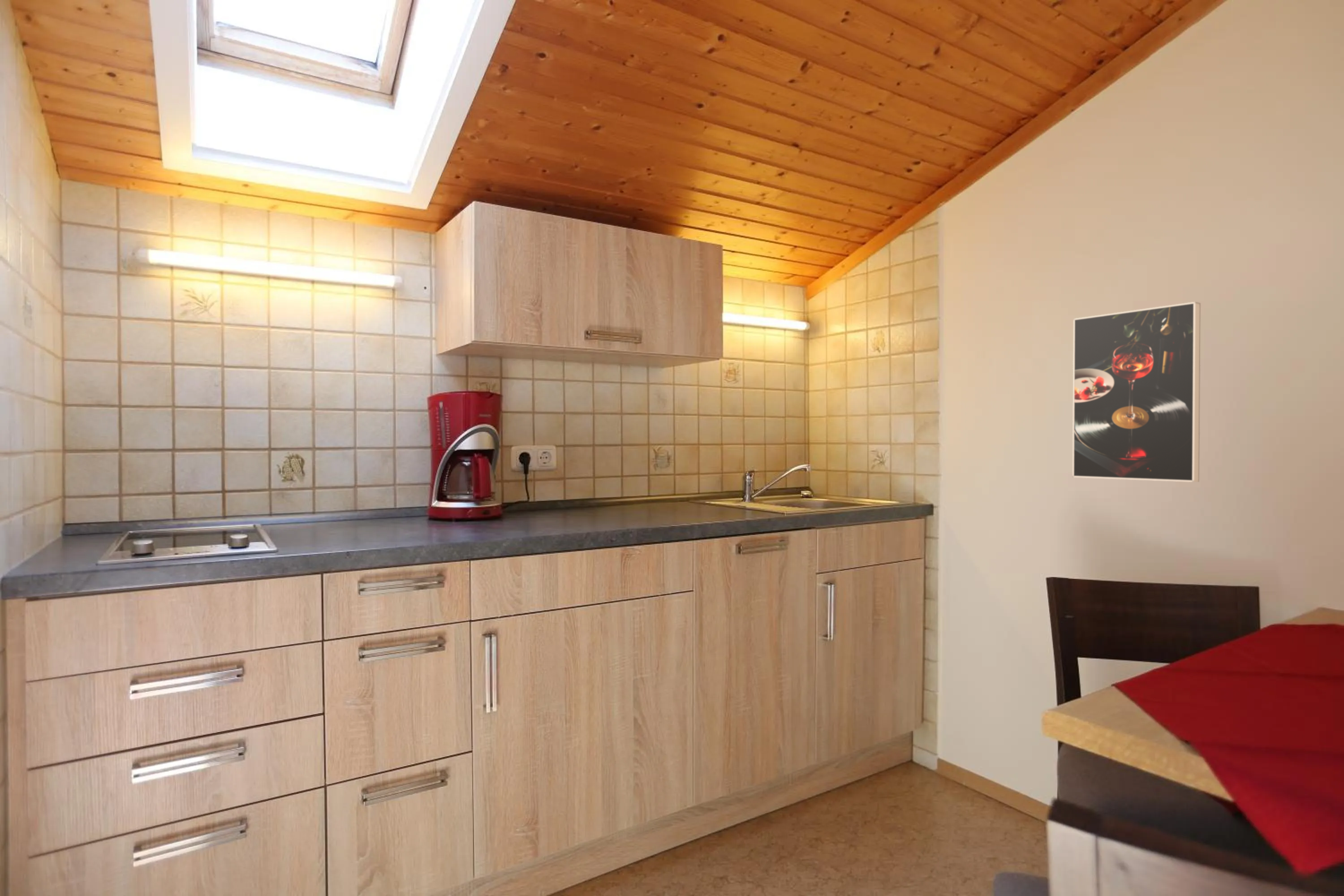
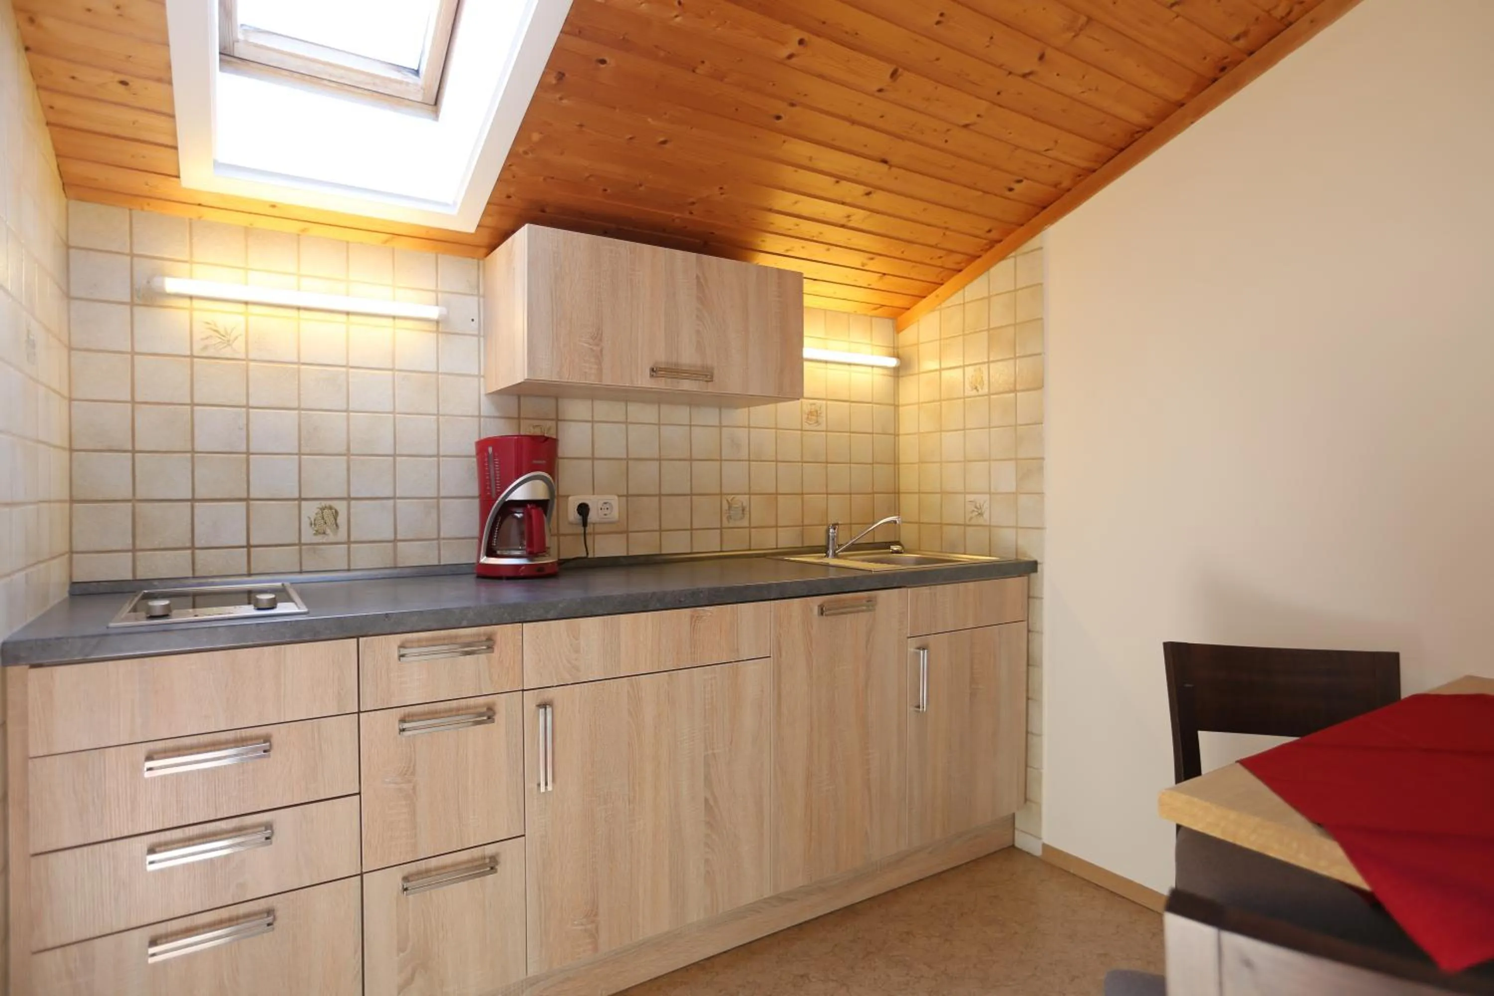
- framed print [1072,302,1201,482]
